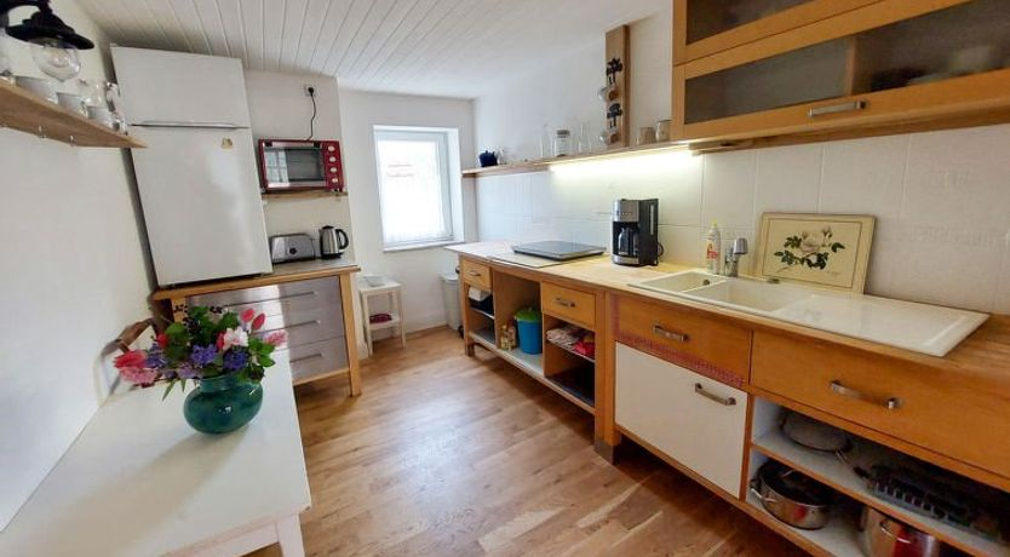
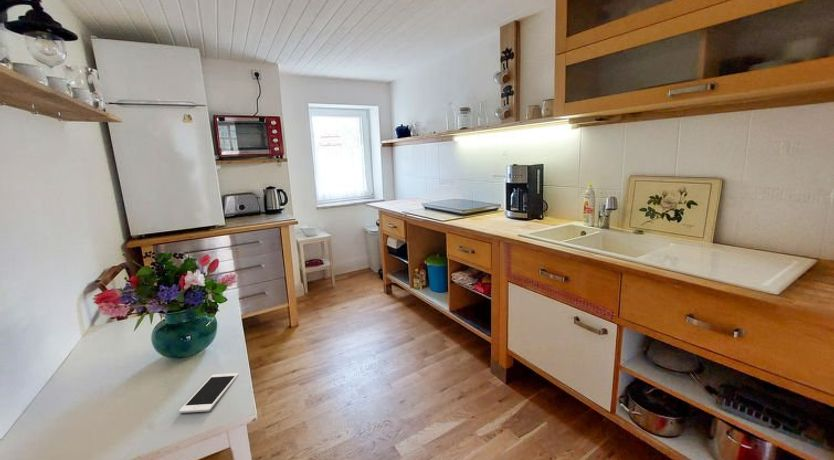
+ cell phone [178,372,239,414]
